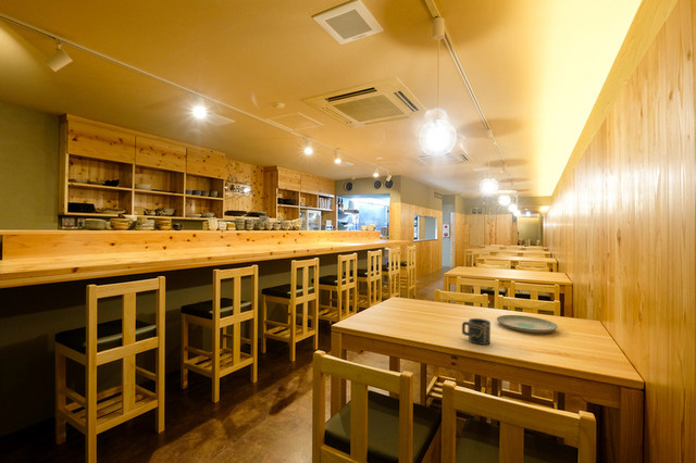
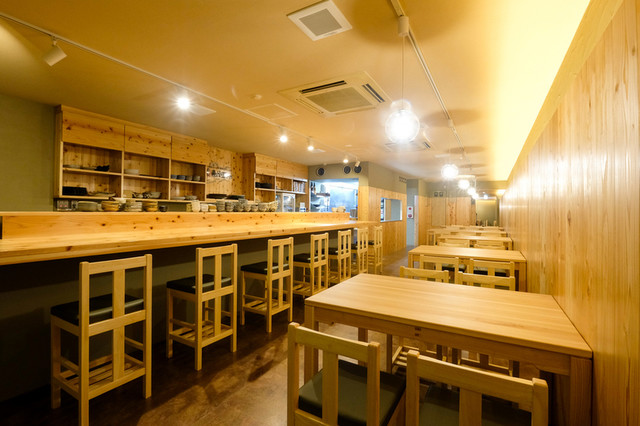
- plate [496,314,559,334]
- cup [461,317,492,346]
